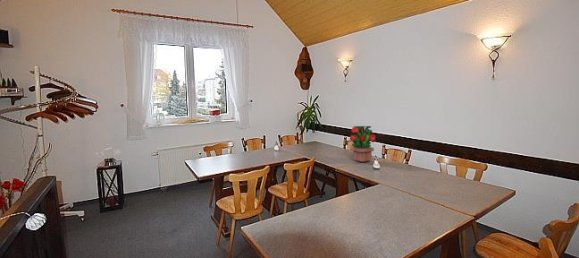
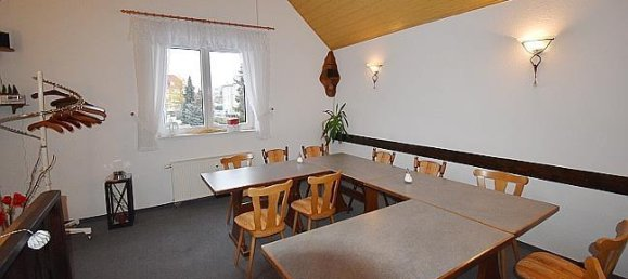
- potted plant [349,125,376,163]
